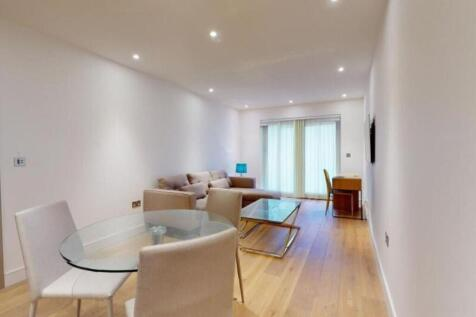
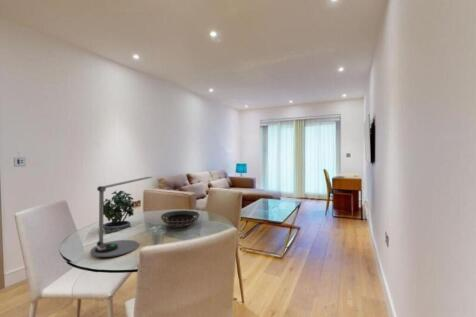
+ decorative bowl [160,209,201,228]
+ desk lamp [89,176,153,258]
+ potted plant [103,189,135,234]
